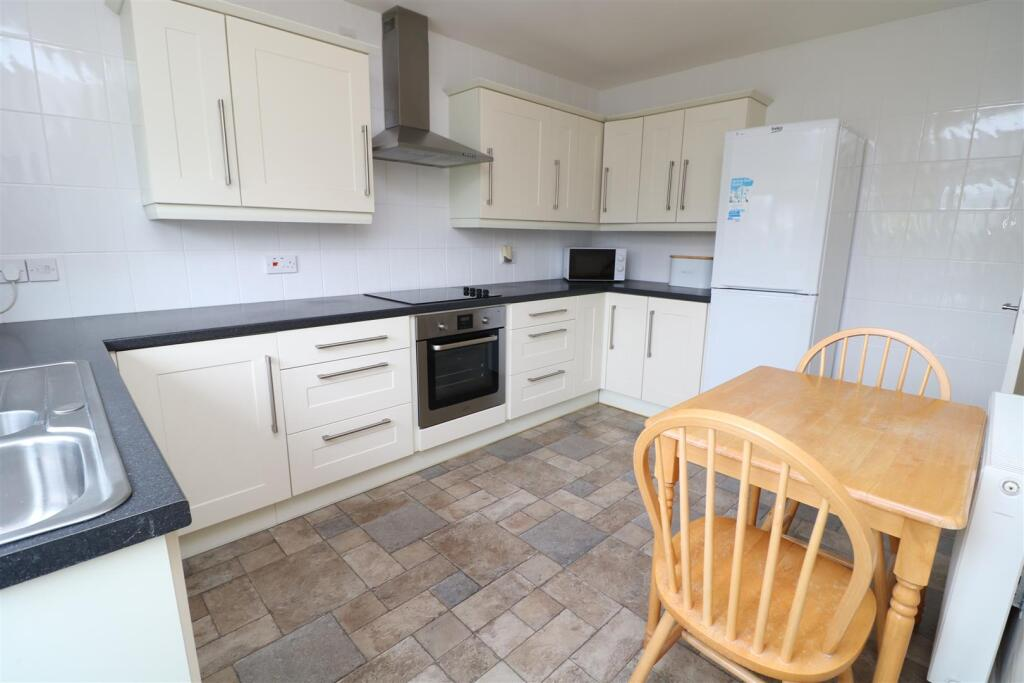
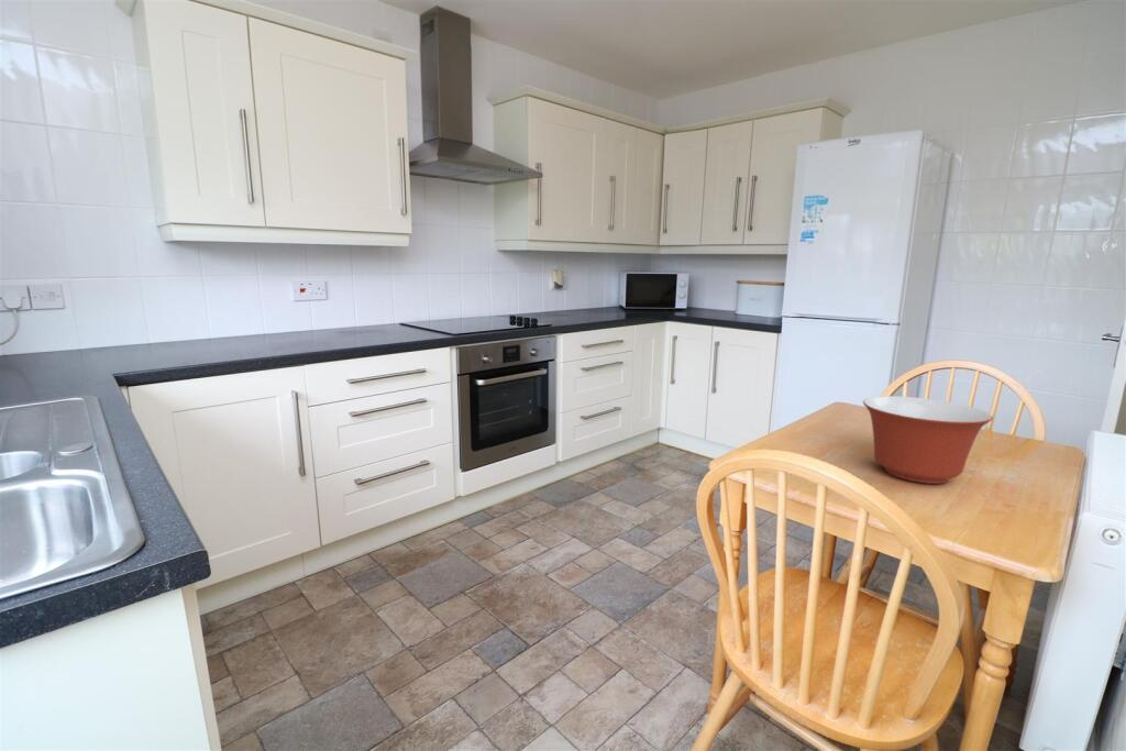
+ mixing bowl [862,395,994,485]
